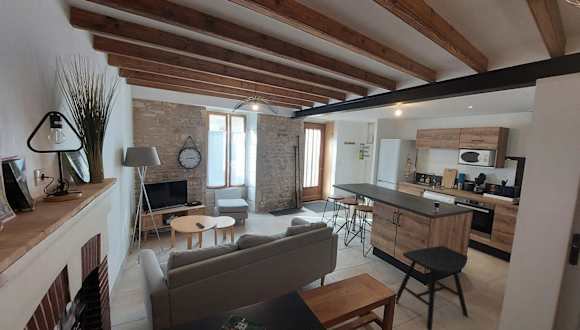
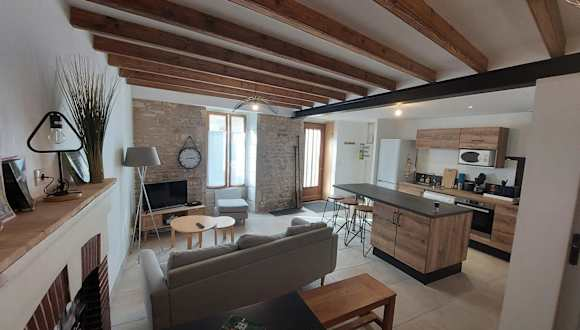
- stool [395,245,469,330]
